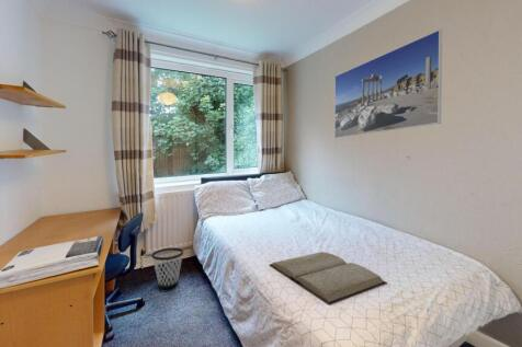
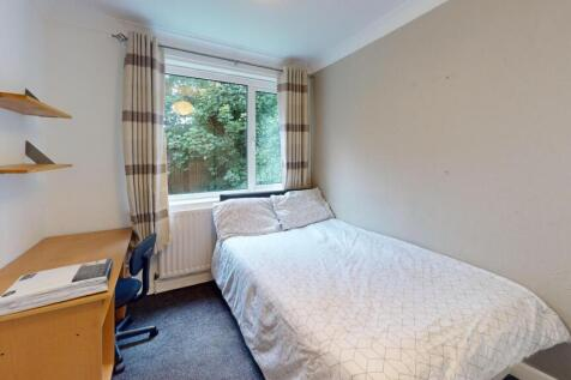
- wastebasket [151,246,184,290]
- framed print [333,28,443,139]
- book [269,251,388,305]
